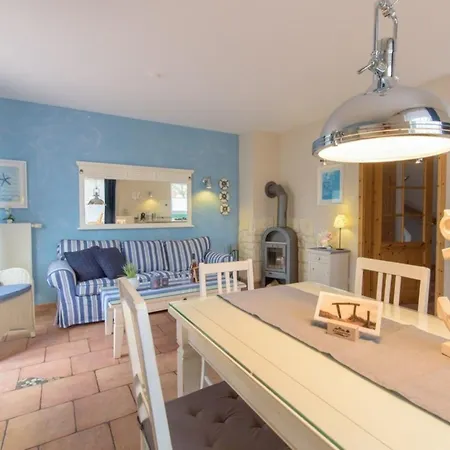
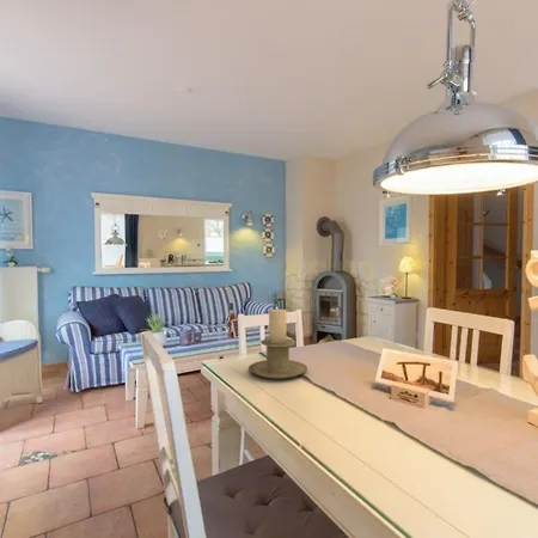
+ candle holder [247,308,308,380]
